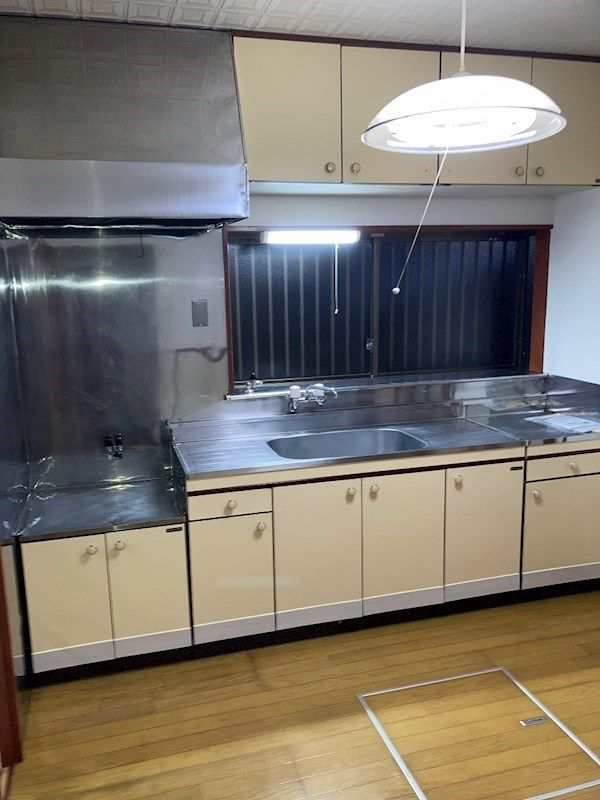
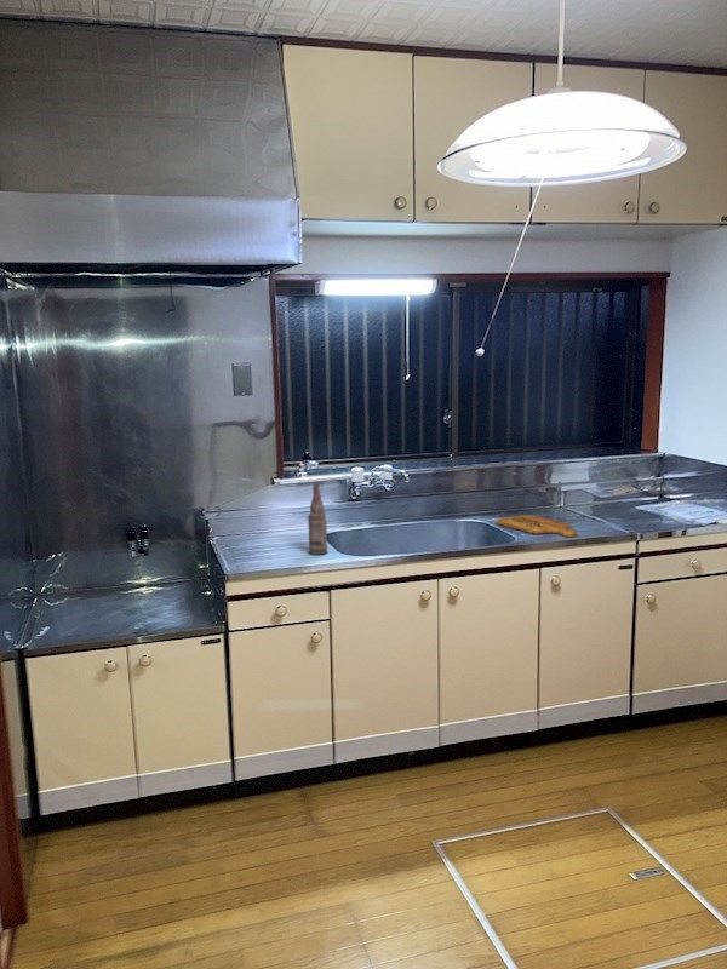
+ cutting board [496,514,578,538]
+ bottle [307,480,330,556]
